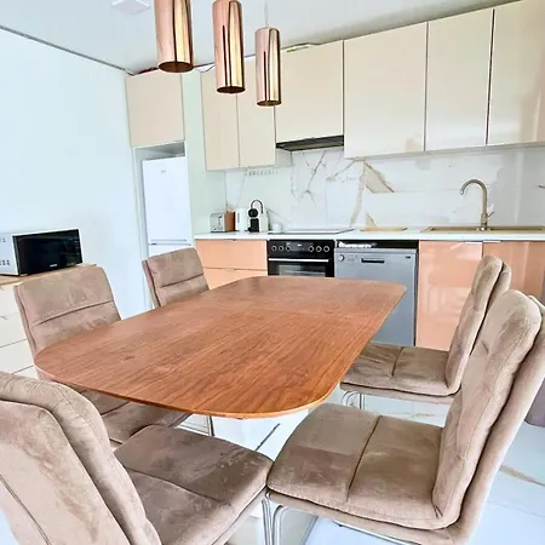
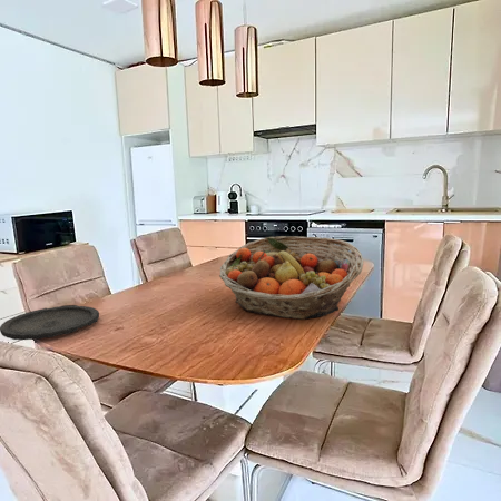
+ fruit basket [218,235,364,321]
+ plate [0,304,100,341]
